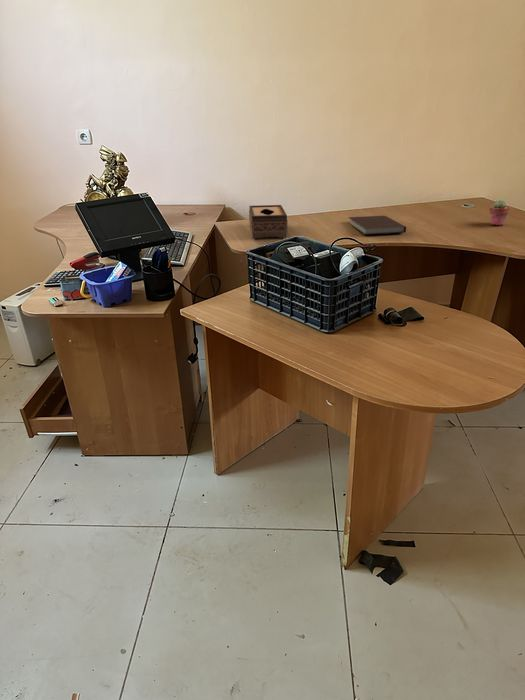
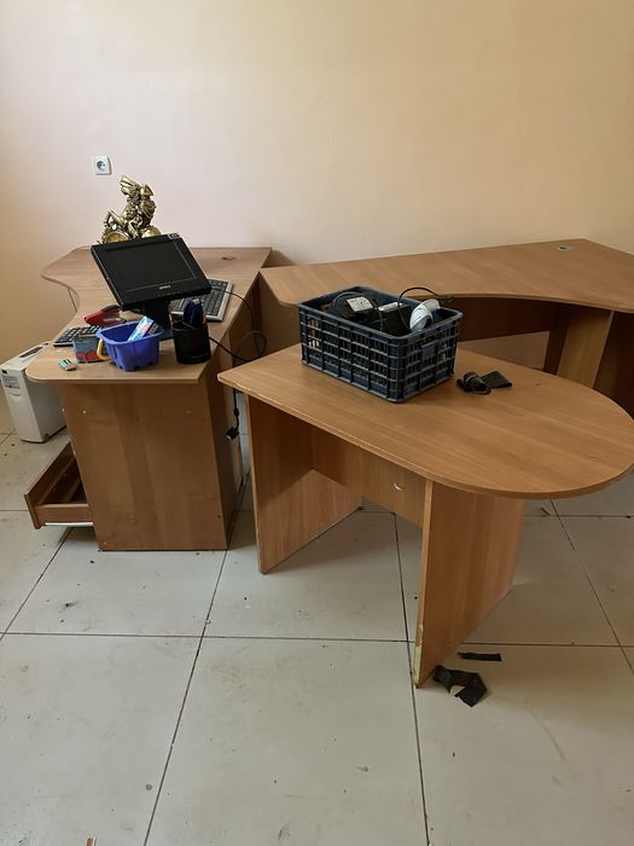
- potted succulent [489,199,511,226]
- notebook [347,215,407,236]
- tissue box [248,204,289,239]
